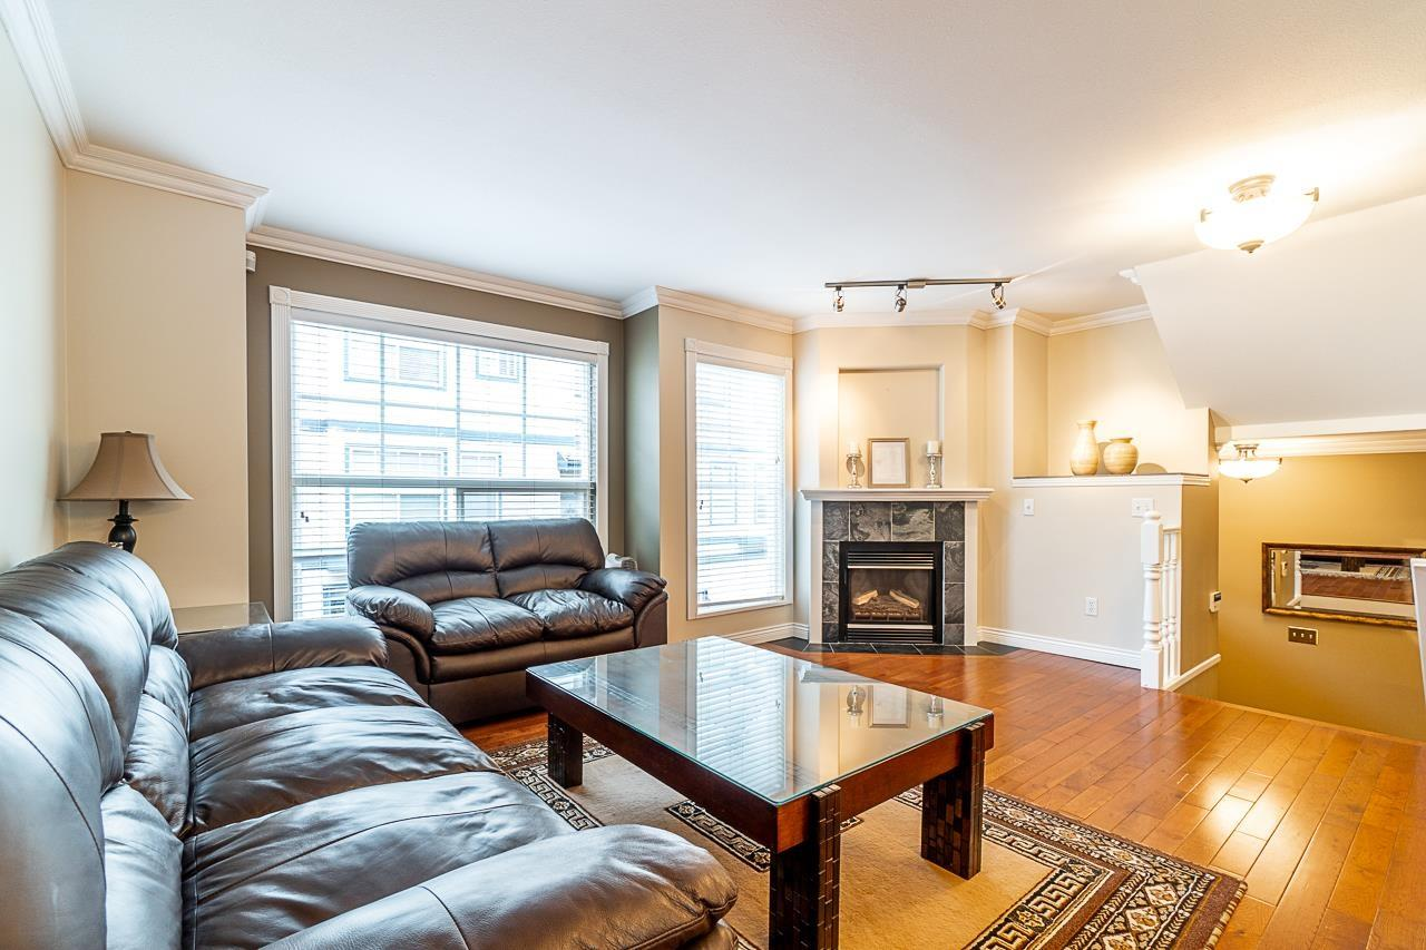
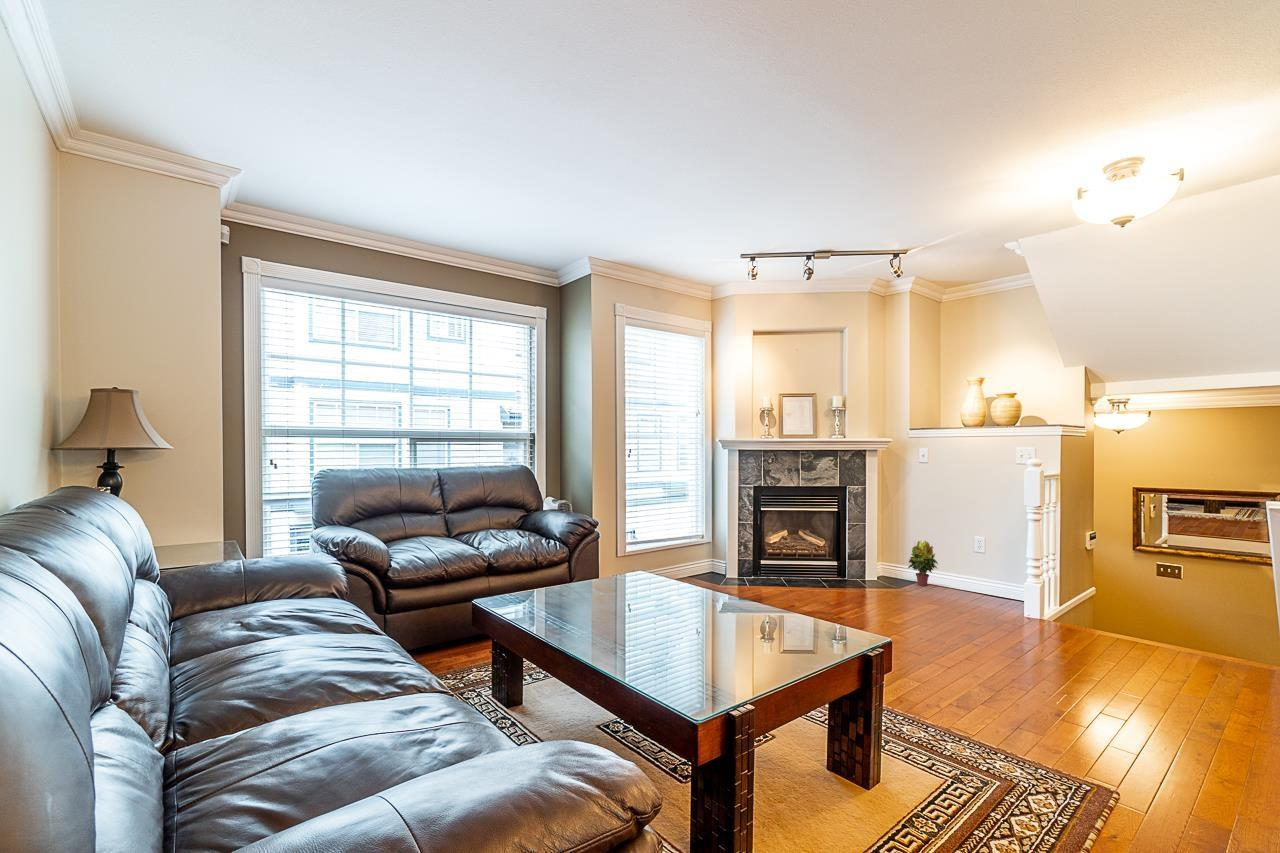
+ potted plant [907,540,939,587]
